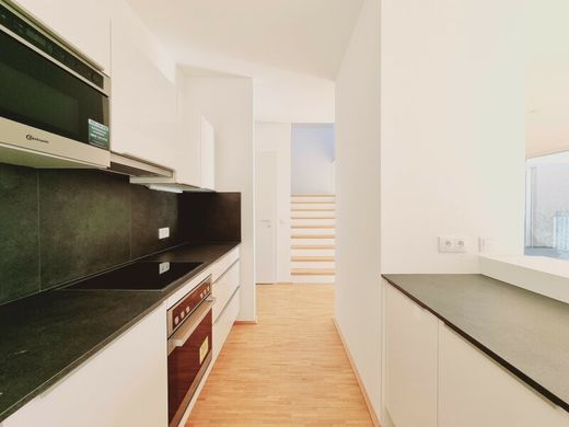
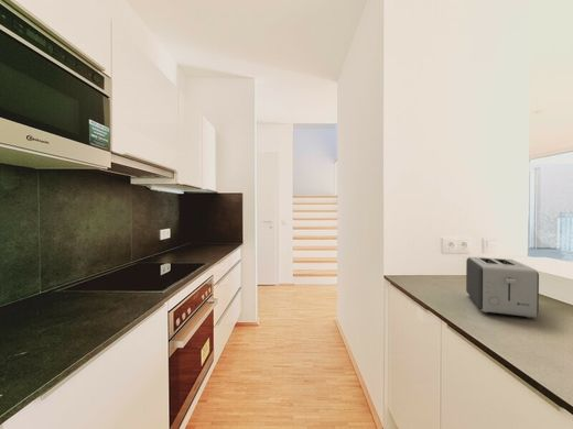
+ toaster [465,256,540,319]
